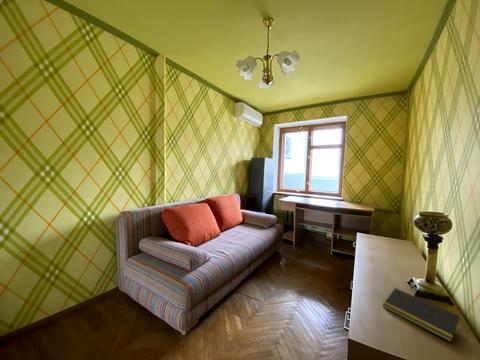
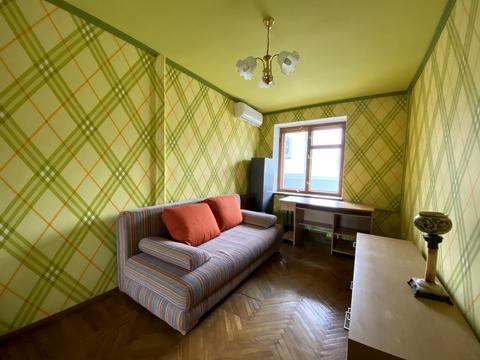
- notepad [382,287,461,343]
